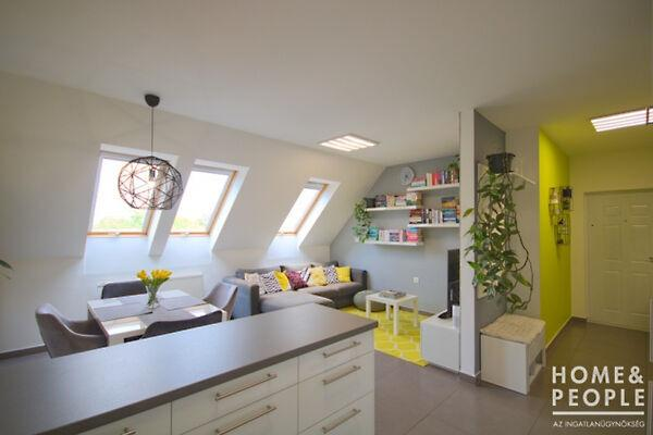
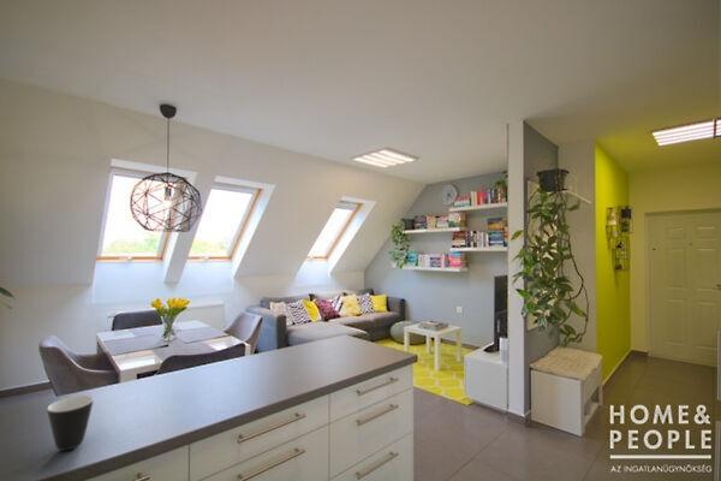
+ mug [46,394,95,452]
